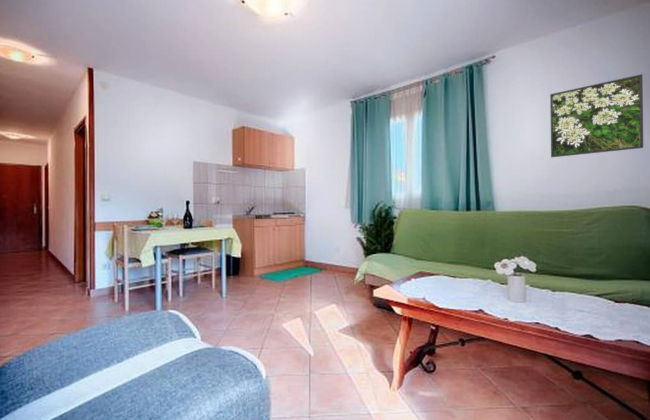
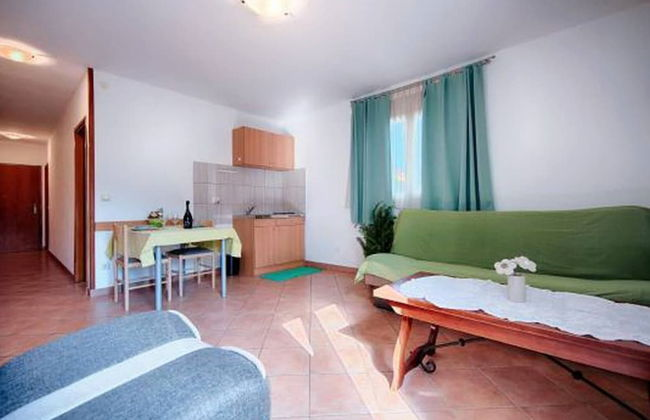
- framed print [549,73,644,158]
